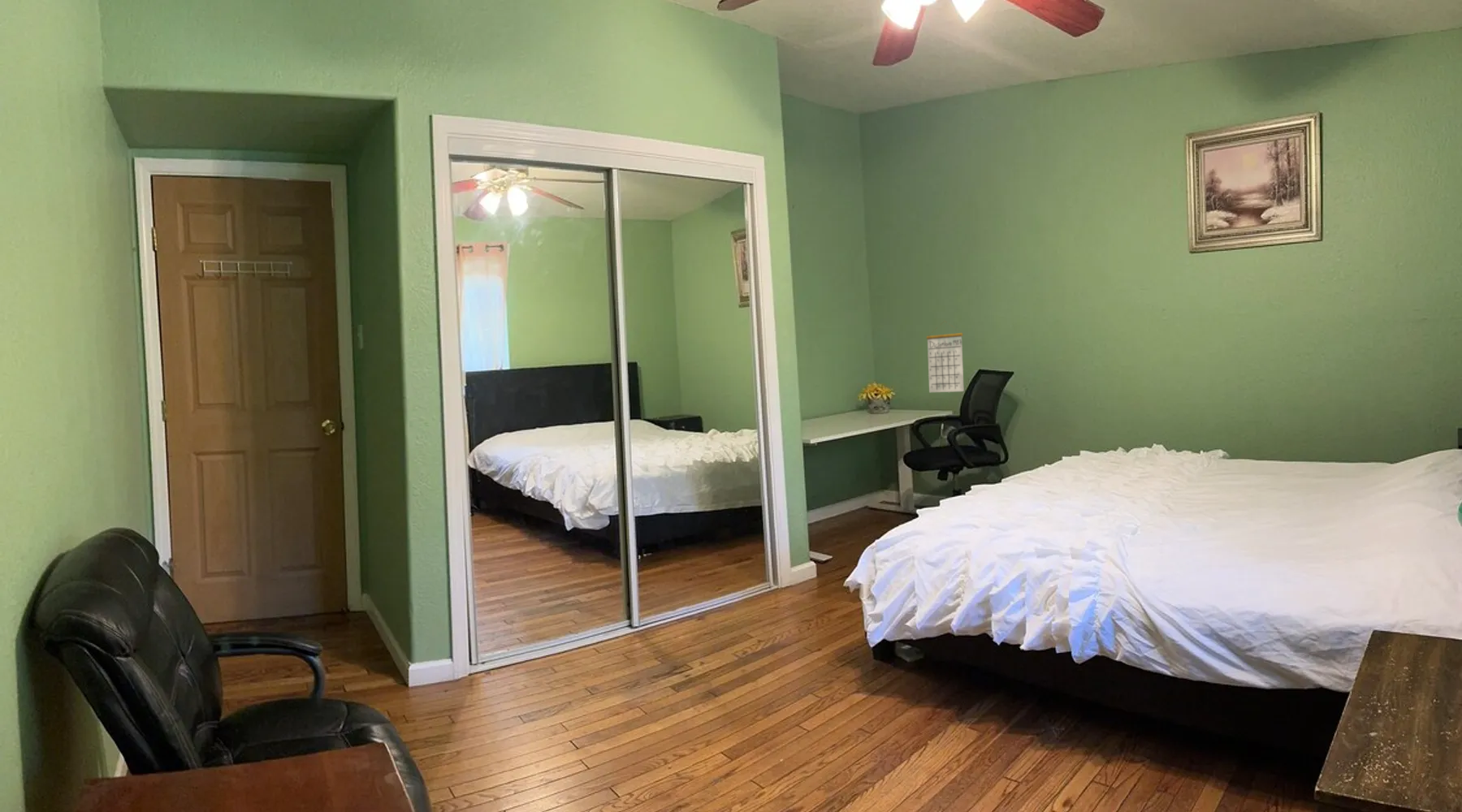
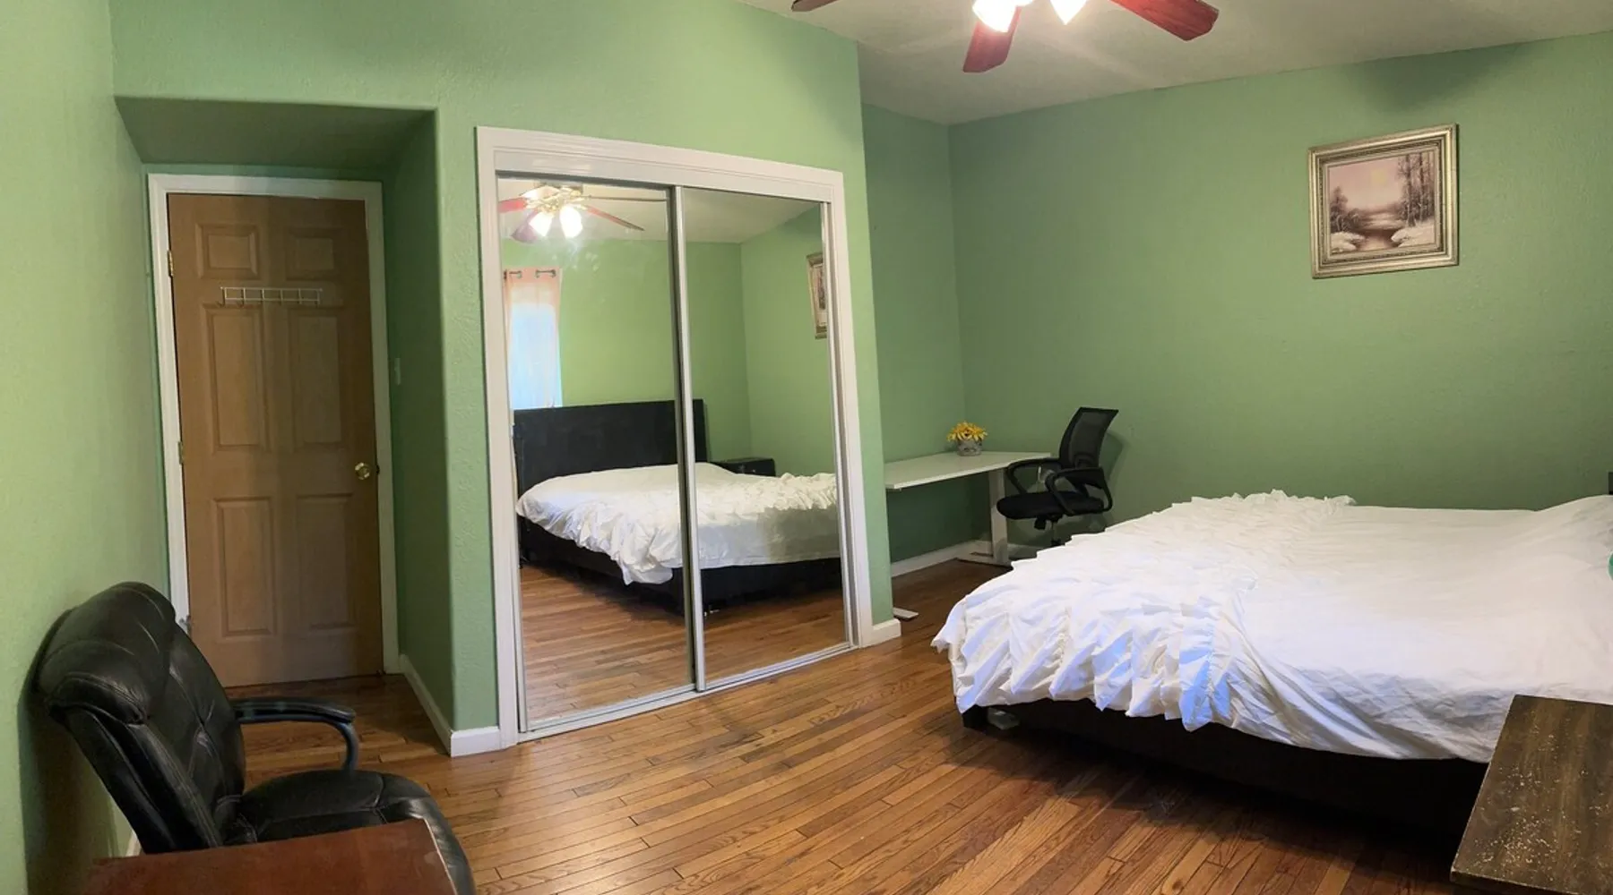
- calendar [926,320,965,393]
